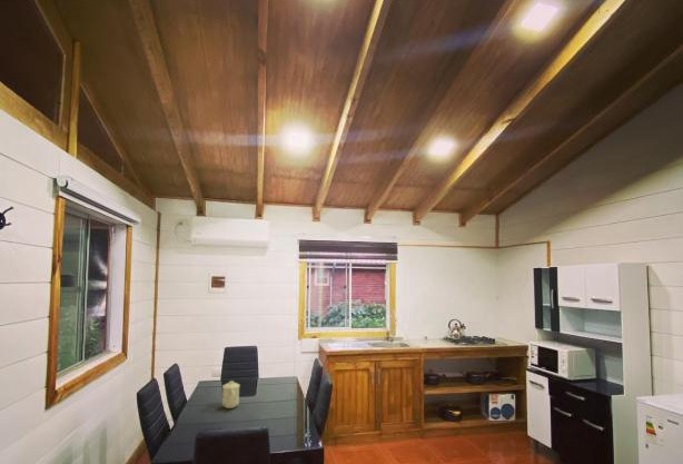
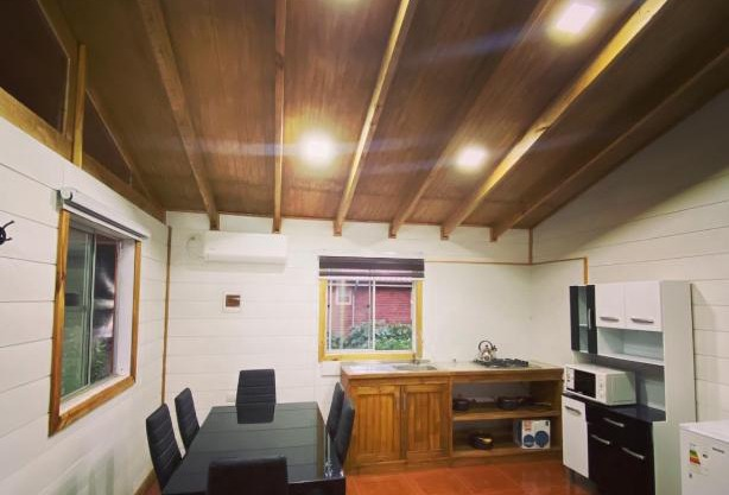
- mug [221,379,241,409]
